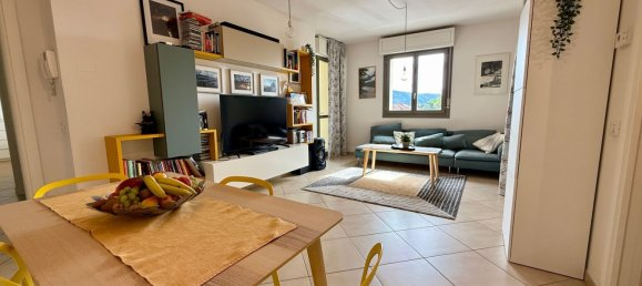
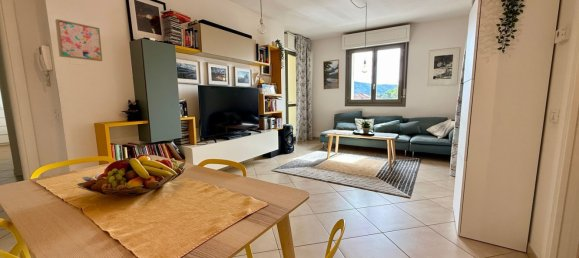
+ wall art [54,18,103,62]
